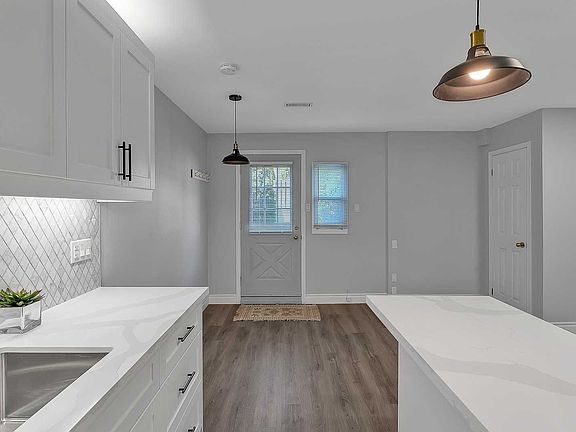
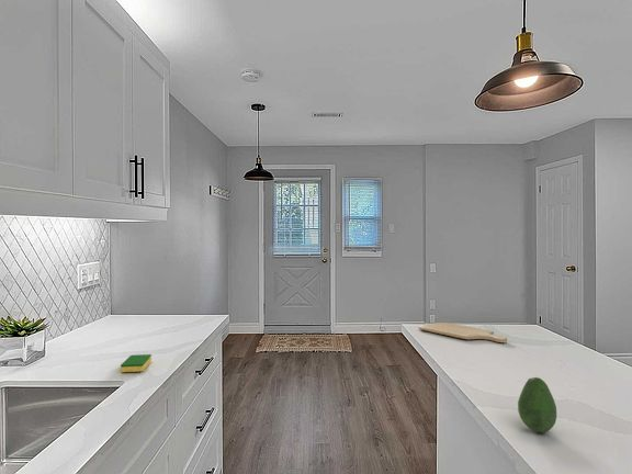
+ dish sponge [120,353,153,373]
+ fruit [517,376,557,433]
+ chopping board [418,321,508,343]
